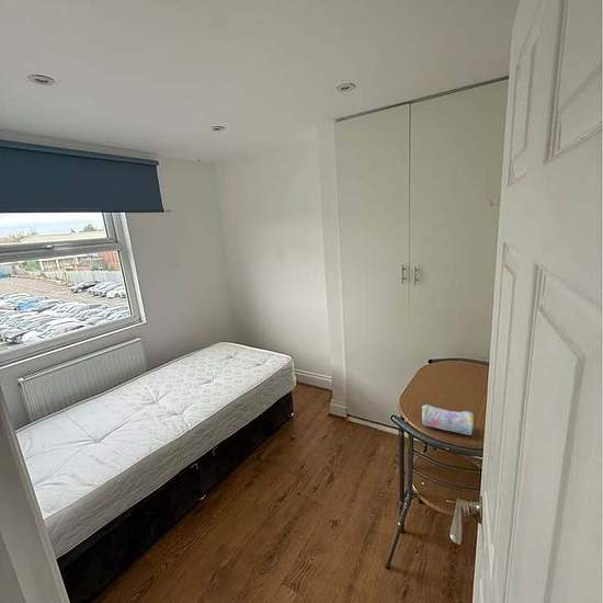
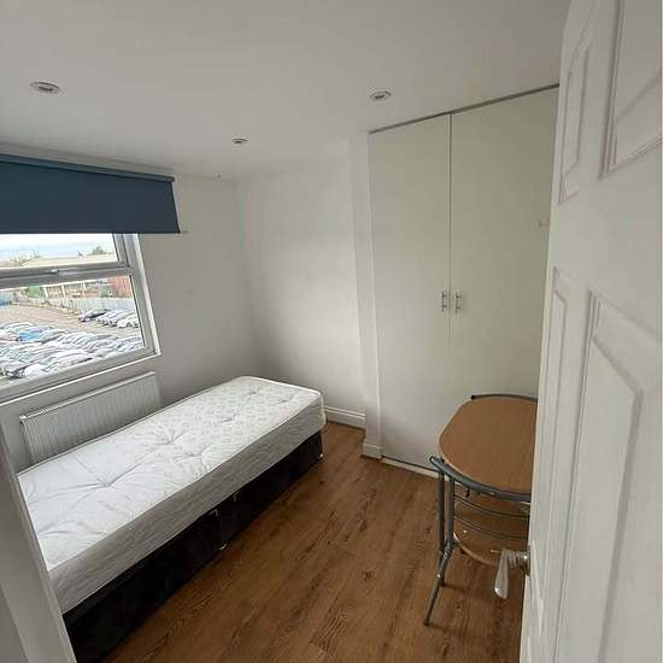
- pencil case [421,403,475,436]
